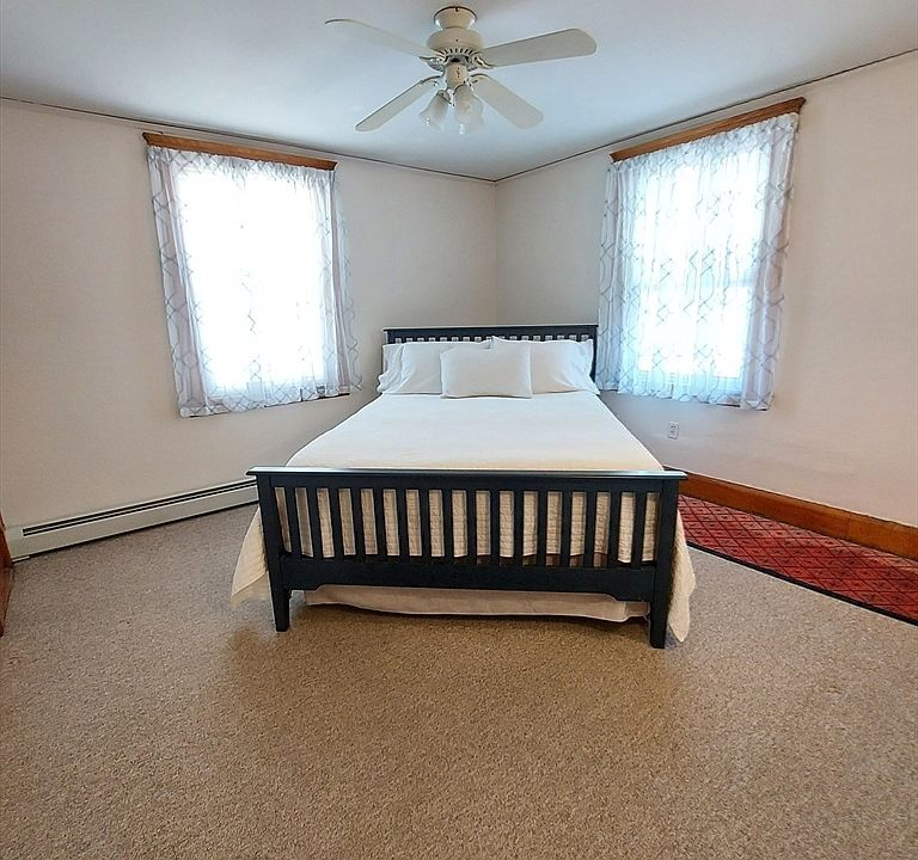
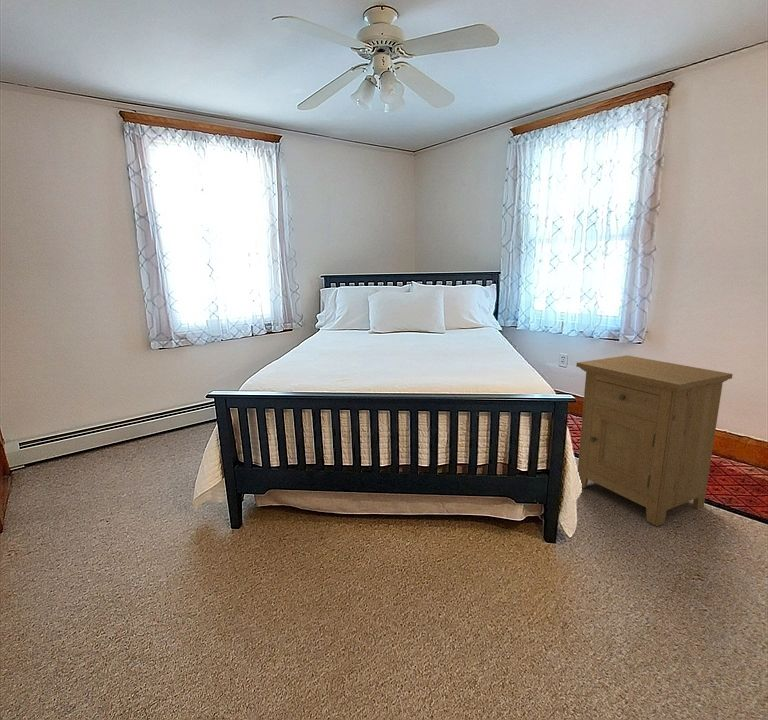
+ nightstand [575,355,734,527]
